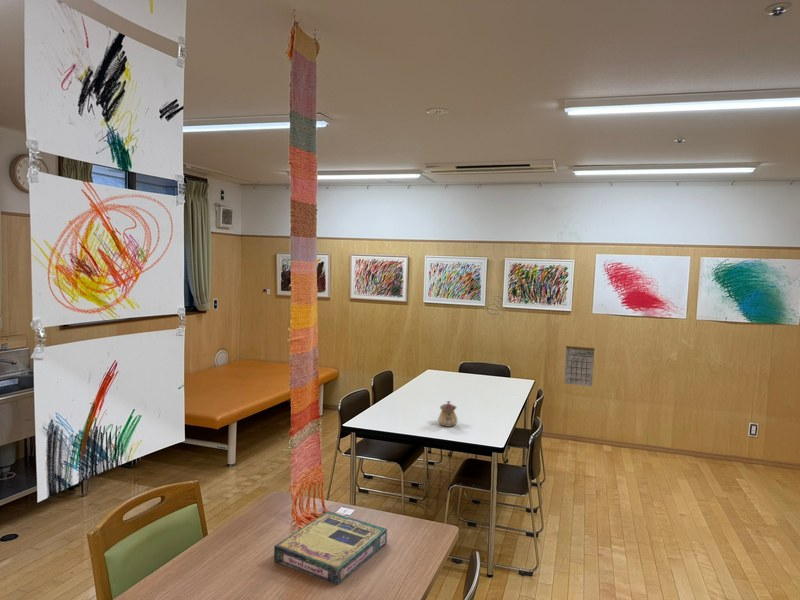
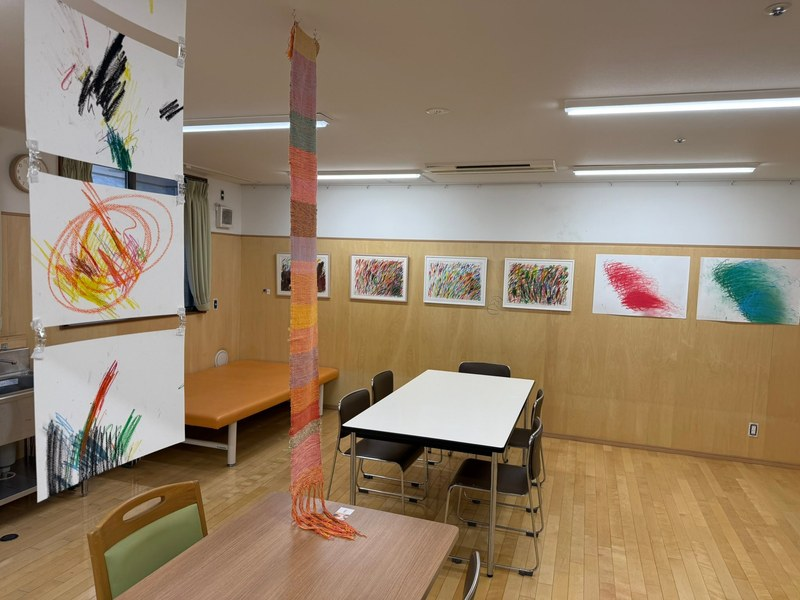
- video game box [273,510,388,586]
- calendar [563,337,596,387]
- teapot [437,400,459,428]
